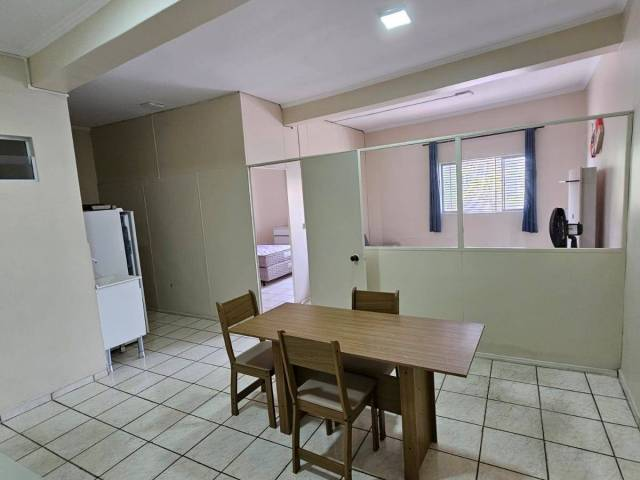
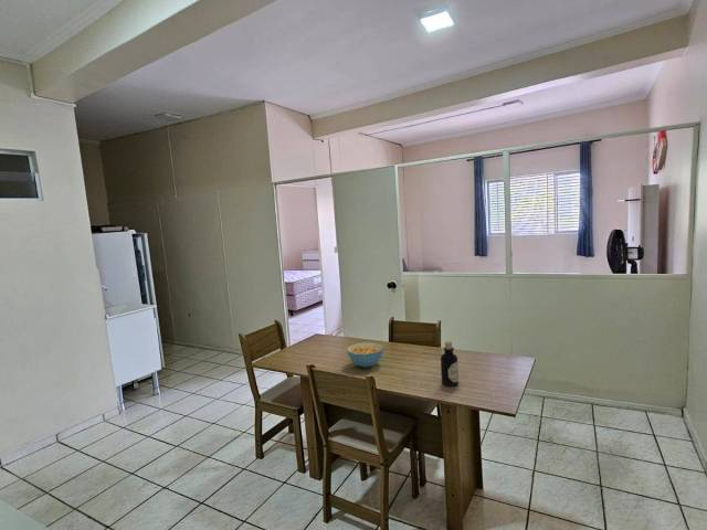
+ bottle [440,340,460,388]
+ cereal bowl [346,341,384,369]
